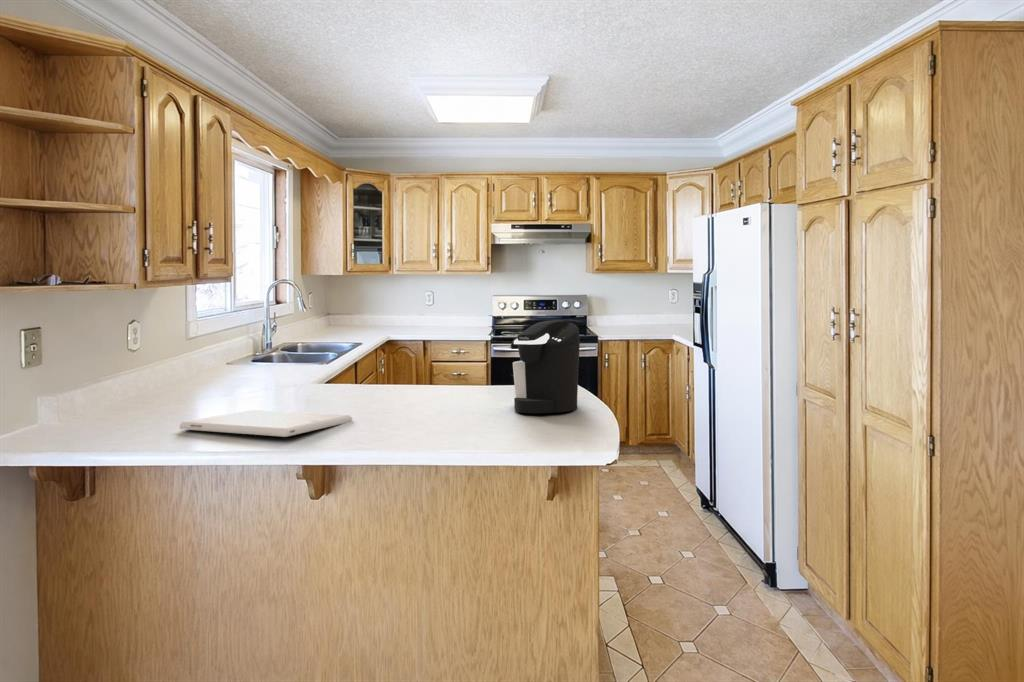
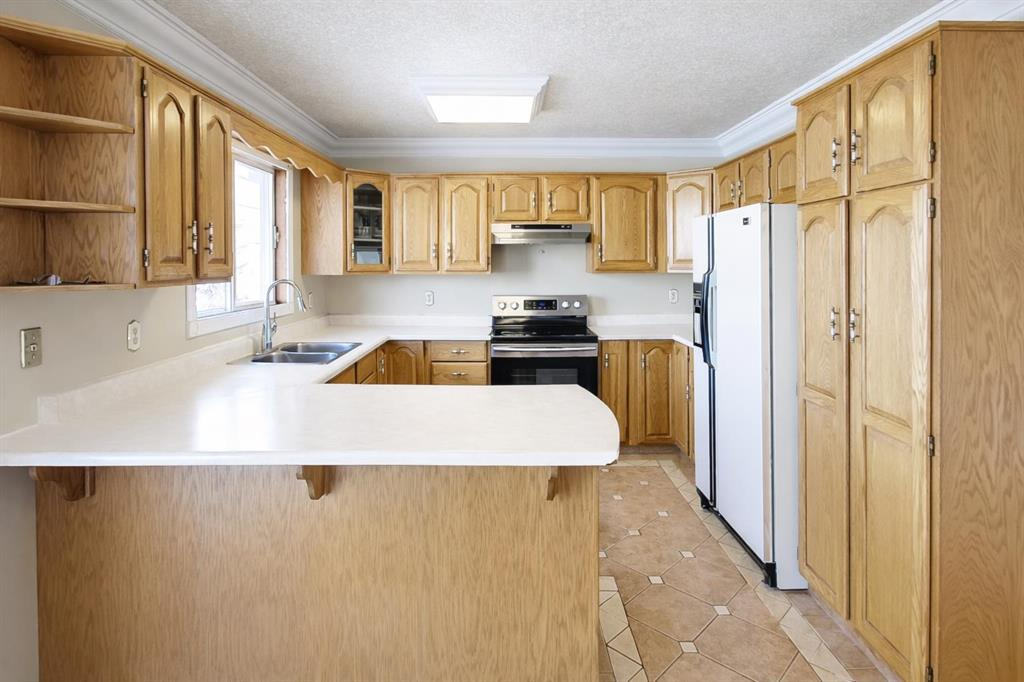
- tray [178,409,353,438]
- coffee maker [509,319,581,414]
